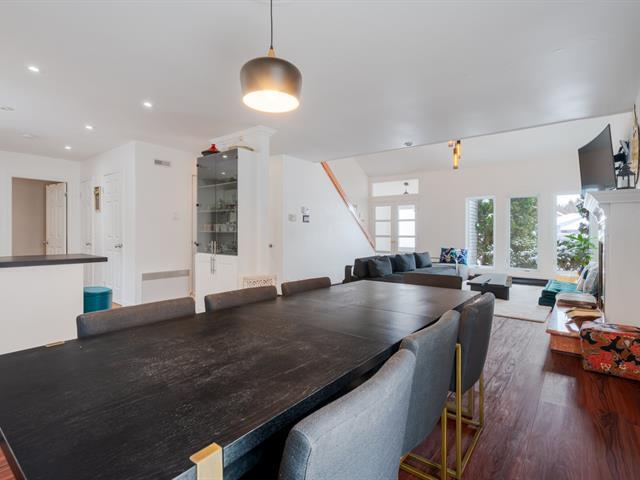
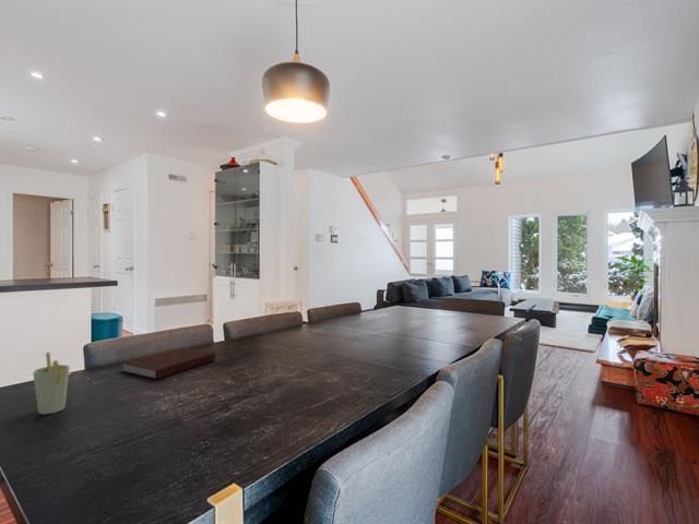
+ cup [32,352,71,416]
+ notebook [121,346,216,381]
